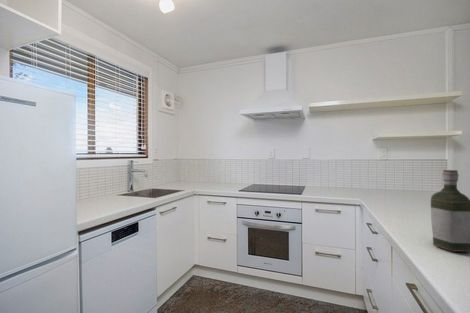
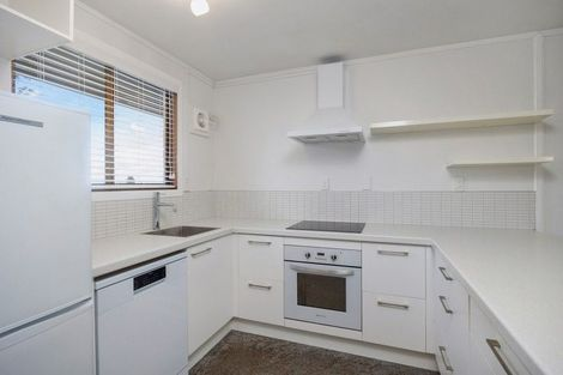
- bottle [430,169,470,253]
